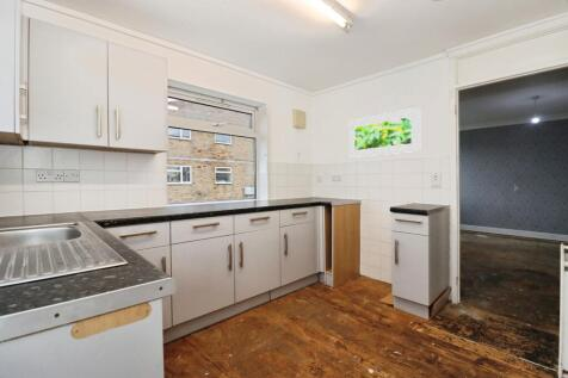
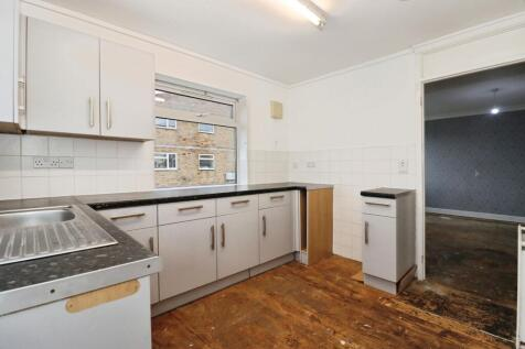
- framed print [347,106,421,159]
